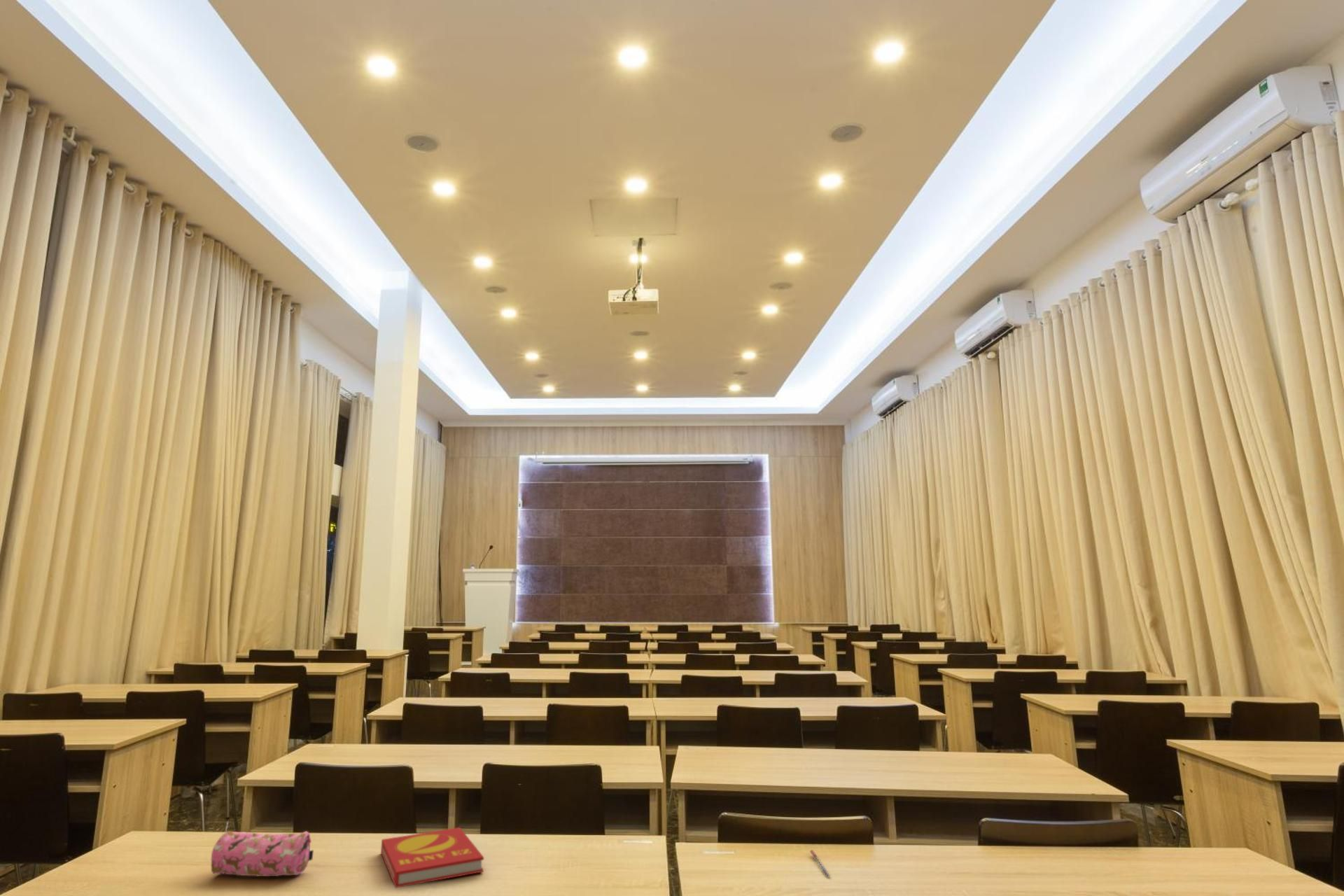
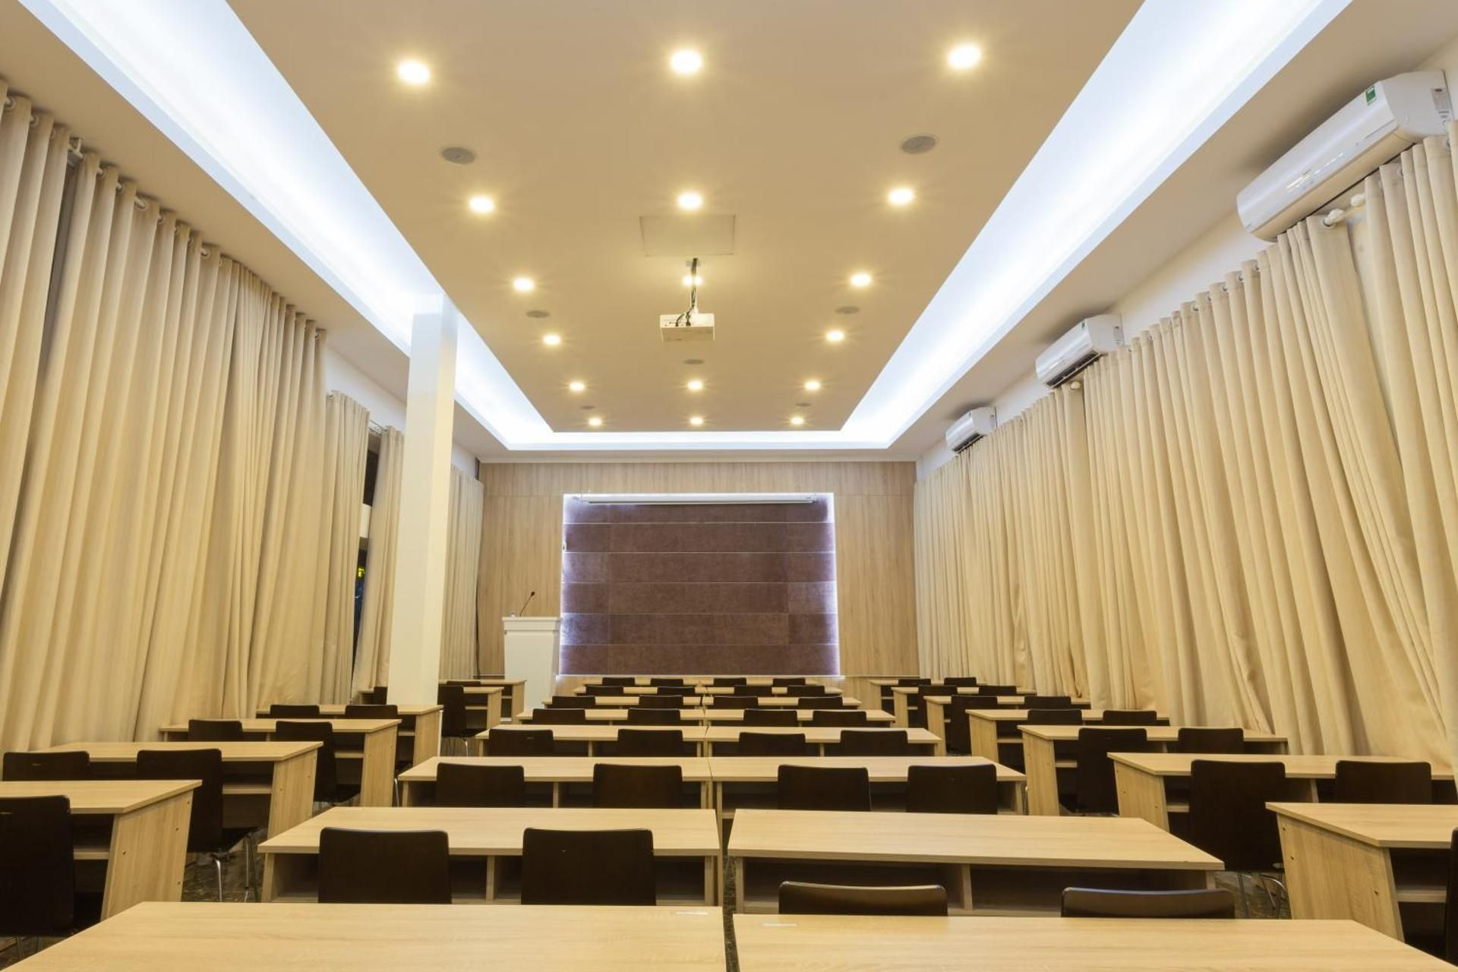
- pencil case [211,830,314,877]
- pen [810,849,832,877]
- book [380,827,484,888]
